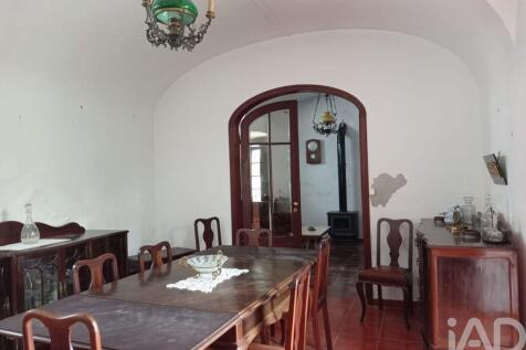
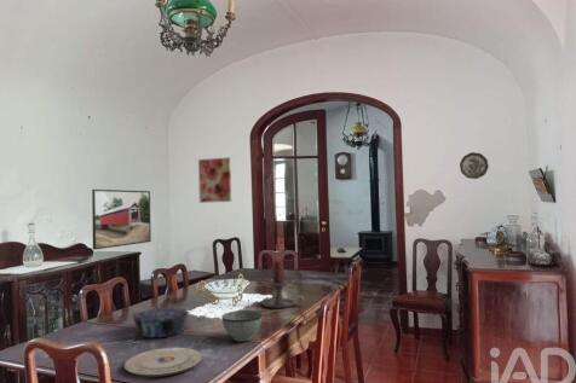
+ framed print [91,188,152,251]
+ wall art [197,156,232,204]
+ decorative bowl [131,306,191,340]
+ plate [123,347,203,378]
+ decorative plate [459,151,490,180]
+ candle holder [263,260,305,309]
+ bowl [220,309,264,342]
